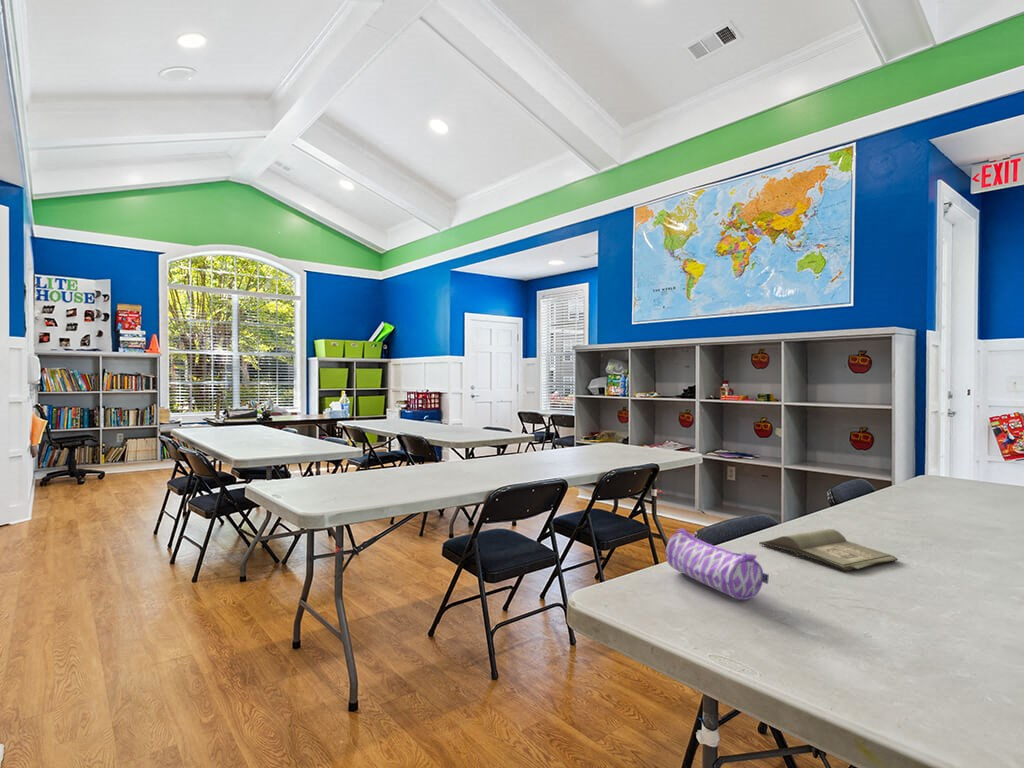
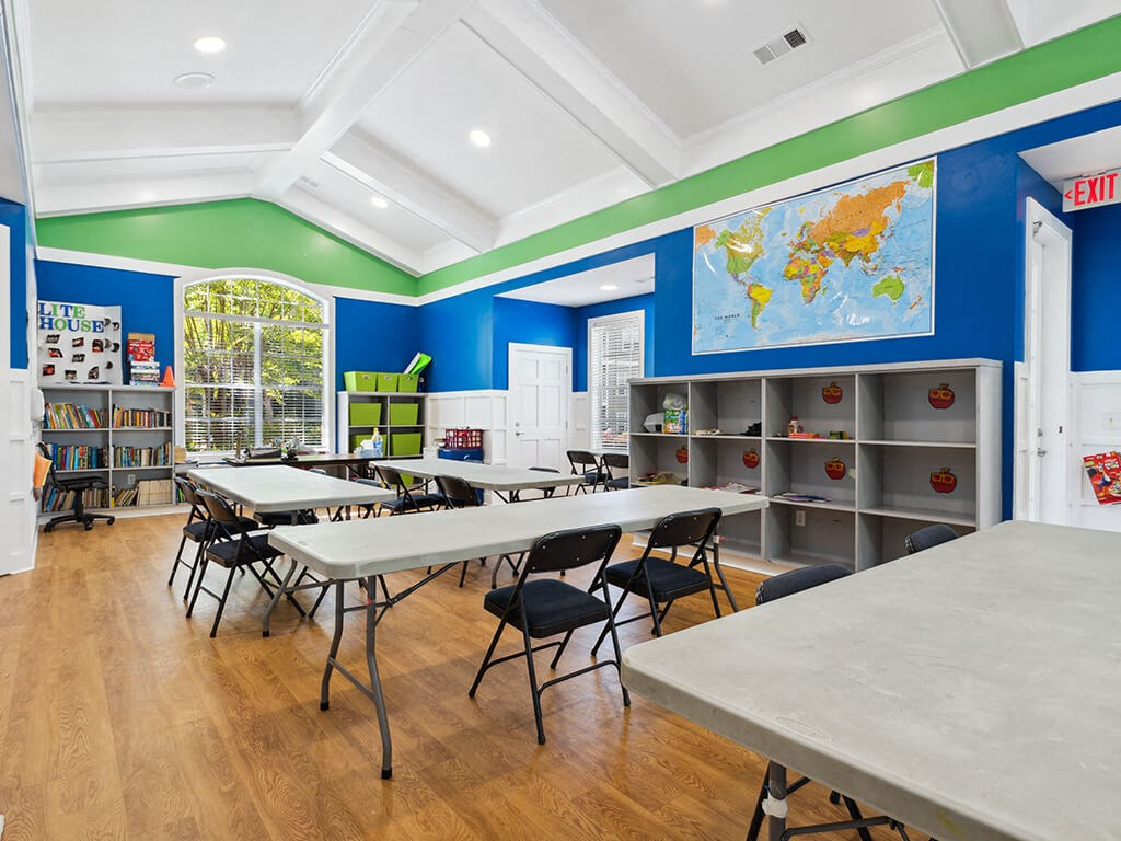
- hardback book [758,528,899,572]
- pencil case [665,528,770,601]
